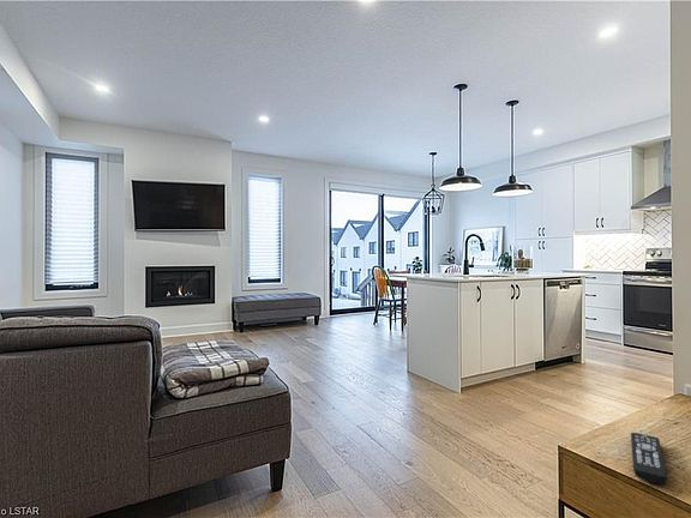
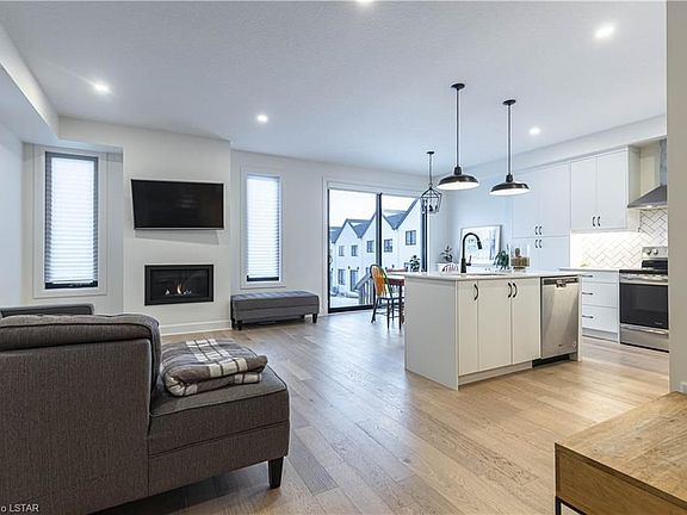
- remote control [630,432,668,486]
